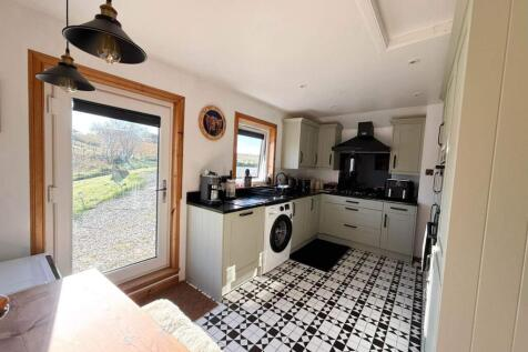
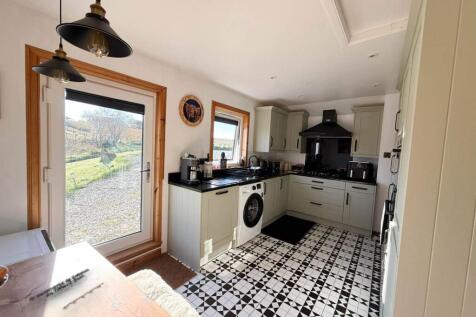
+ book [28,268,105,311]
